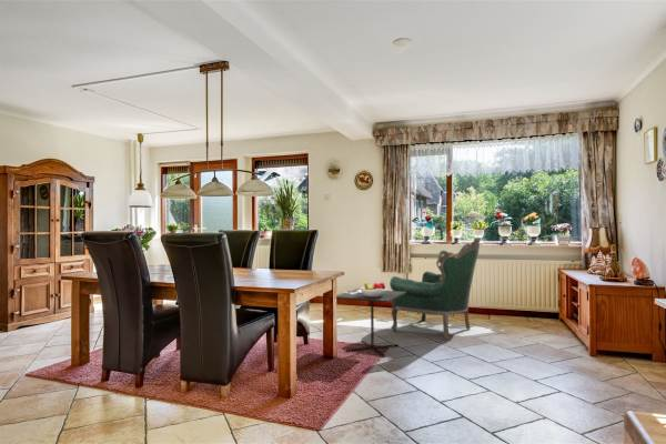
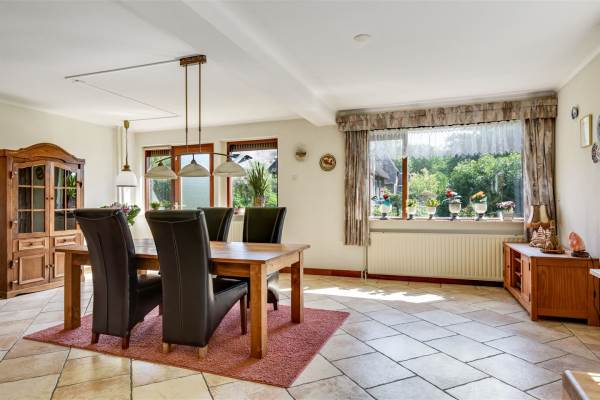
- armchair [389,236,481,341]
- kitchen table [335,281,406,357]
